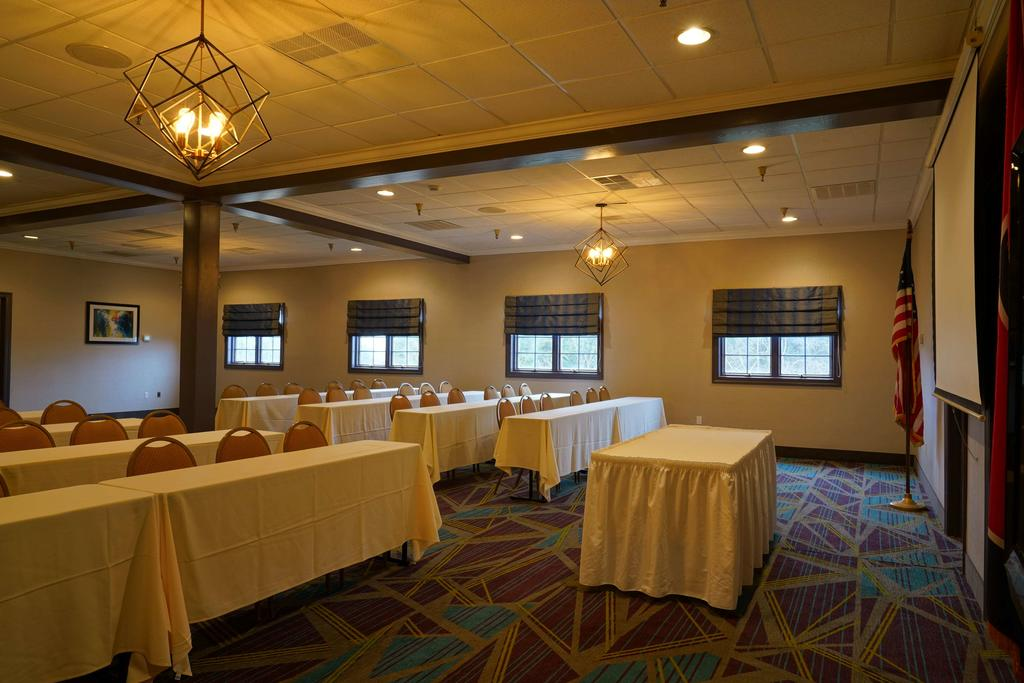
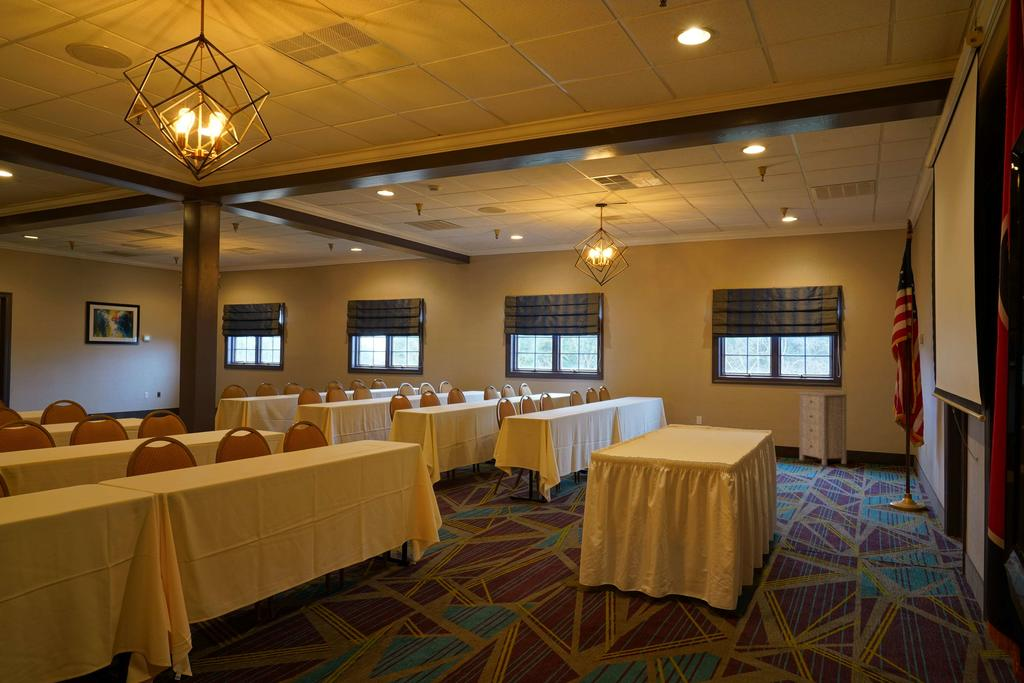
+ storage cabinet [797,391,848,466]
